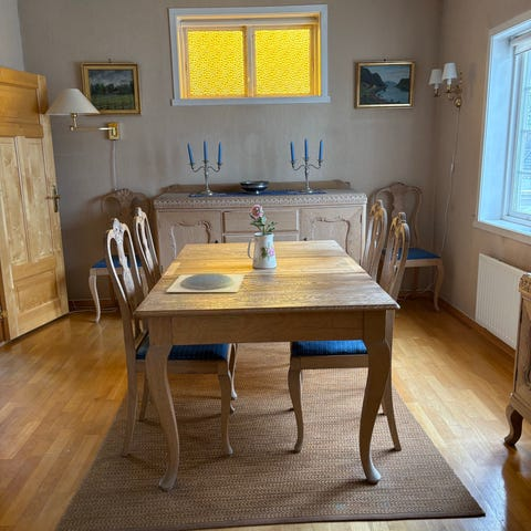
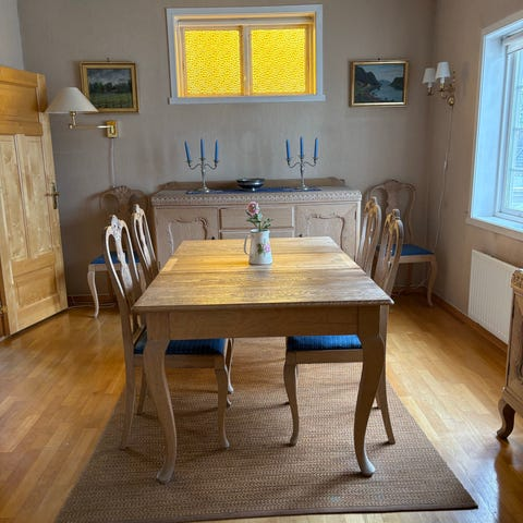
- plate [165,272,246,293]
